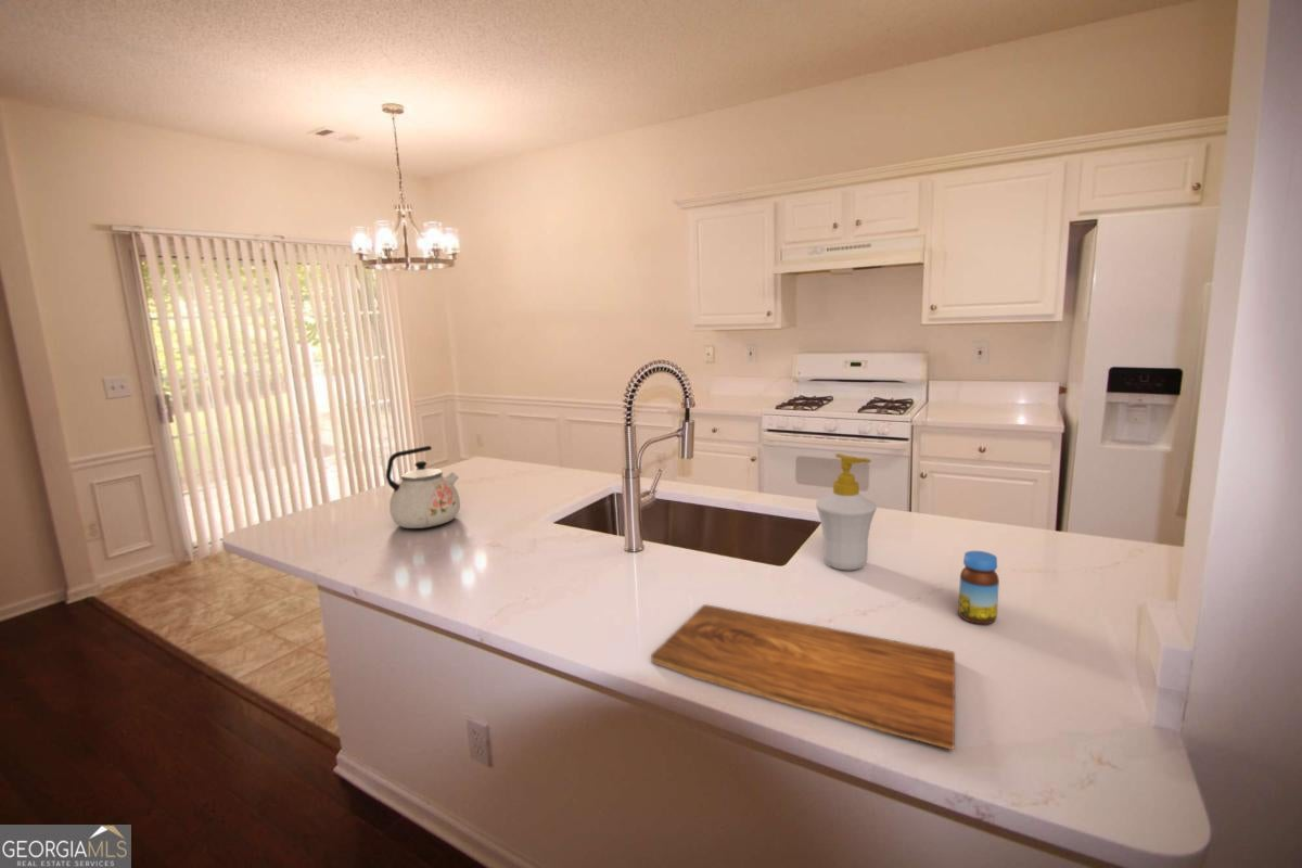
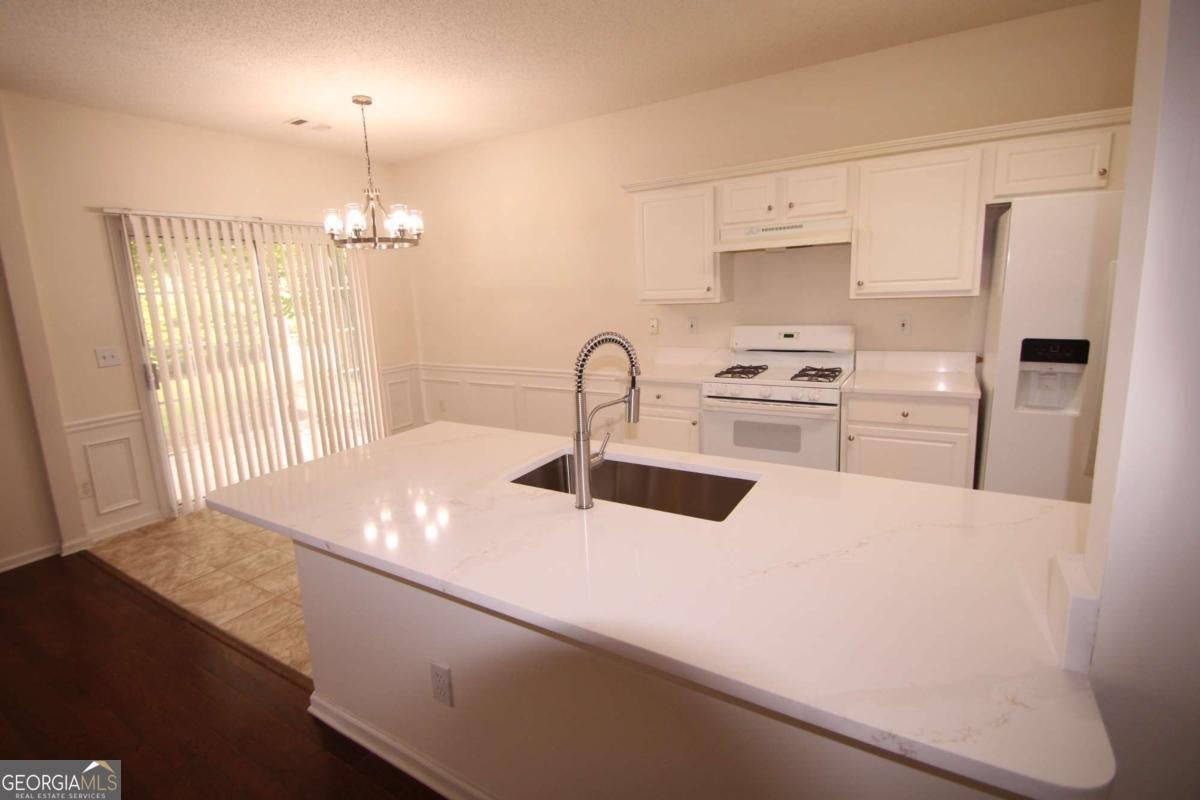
- kettle [385,445,461,529]
- jar [957,550,1000,625]
- soap bottle [815,452,878,571]
- cutting board [650,603,956,751]
